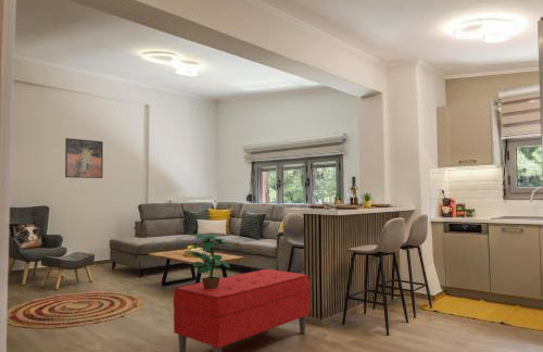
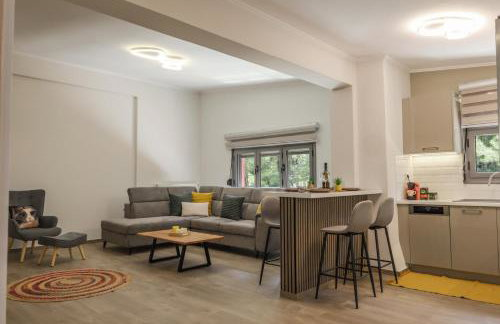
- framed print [64,137,104,179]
- bench [173,268,311,352]
- potted plant [184,234,233,289]
